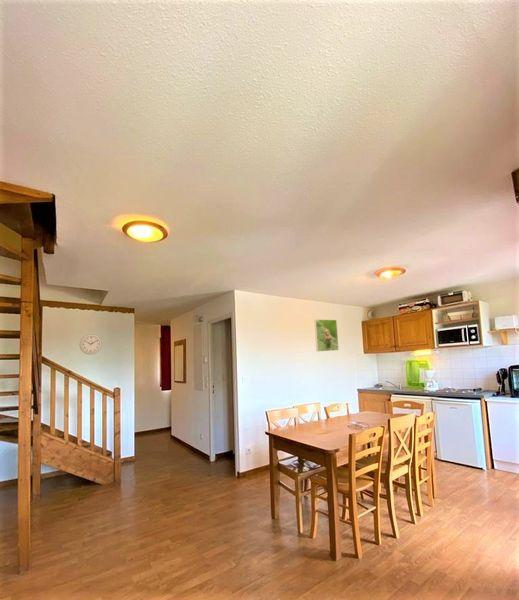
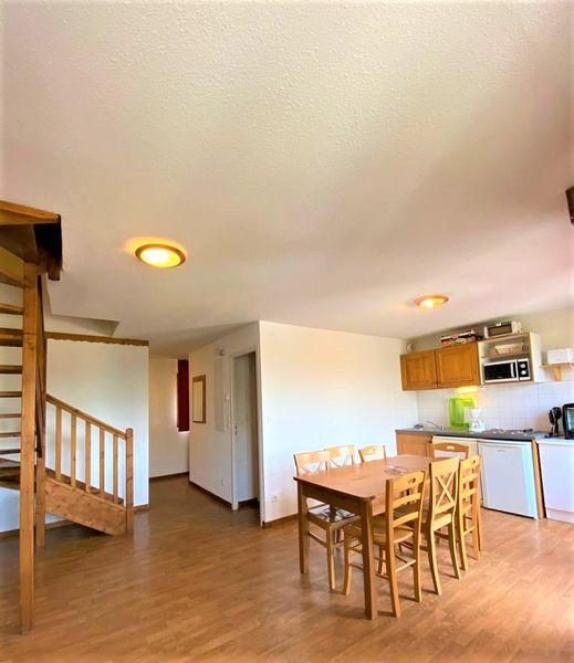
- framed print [313,319,340,353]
- wall clock [79,333,103,355]
